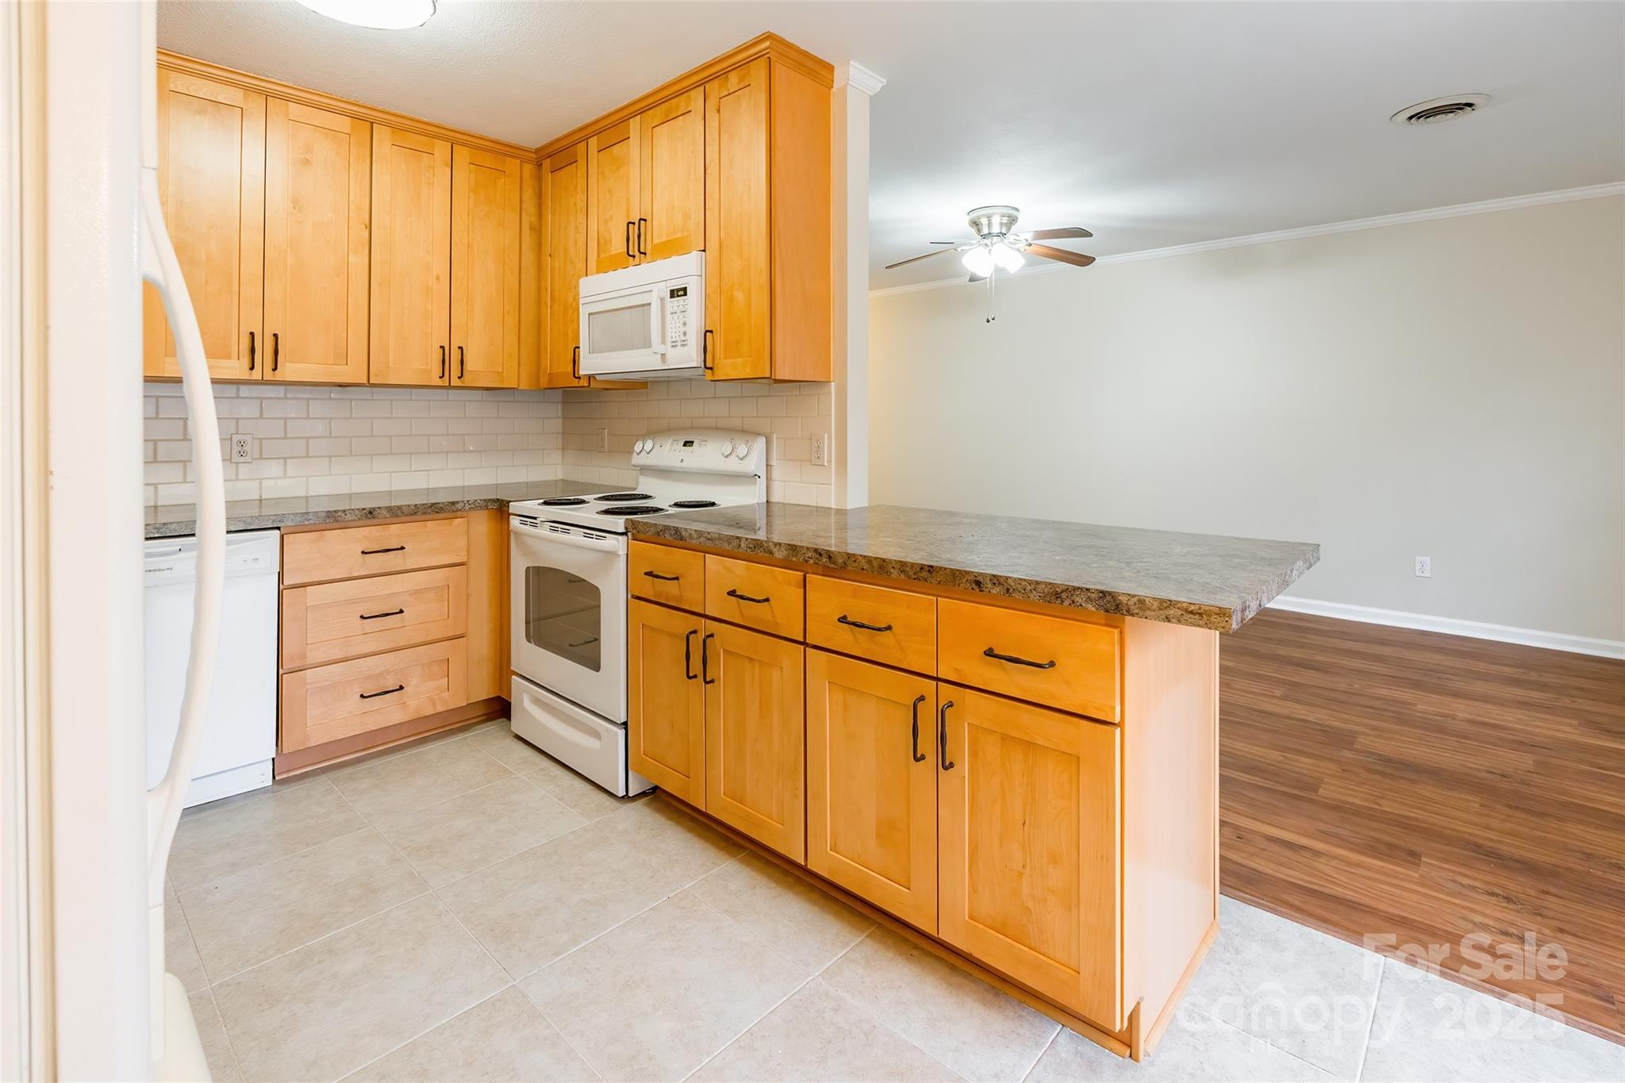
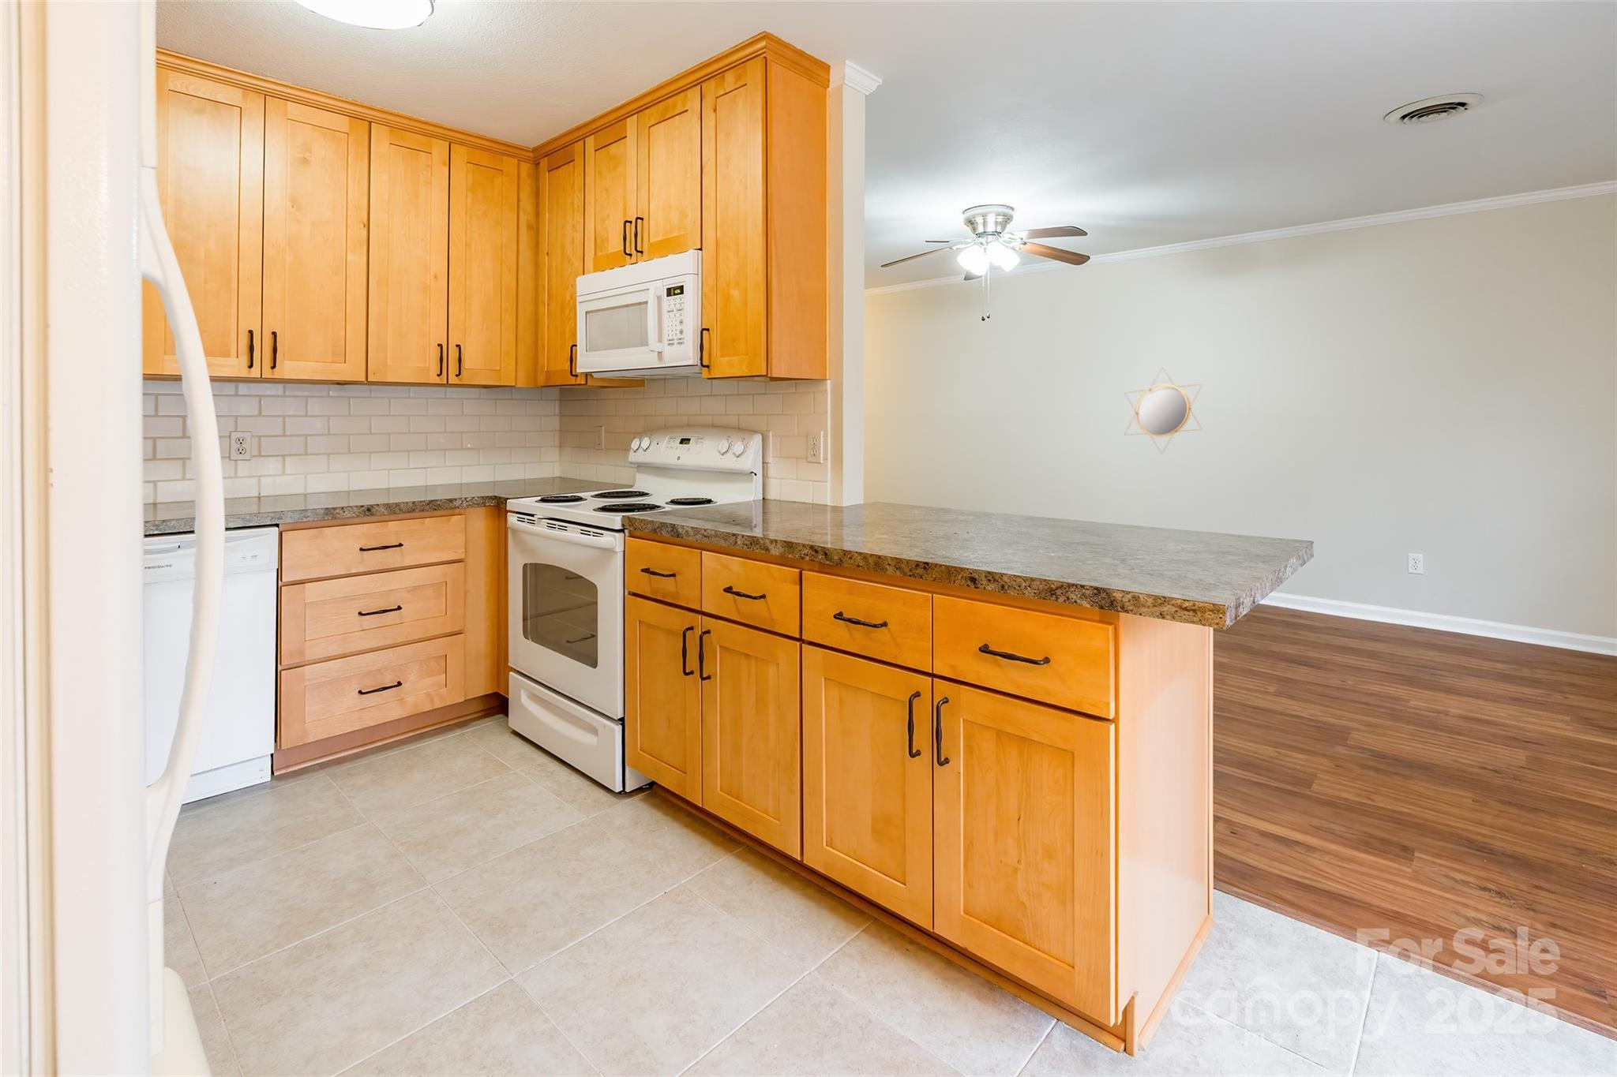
+ home mirror [1124,367,1203,454]
